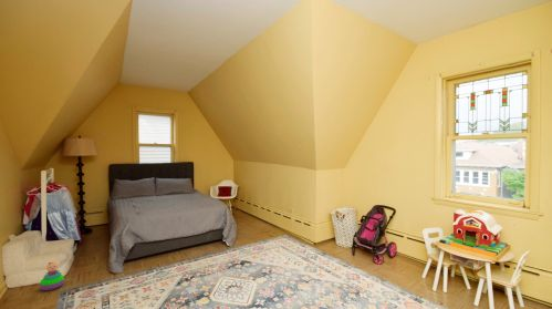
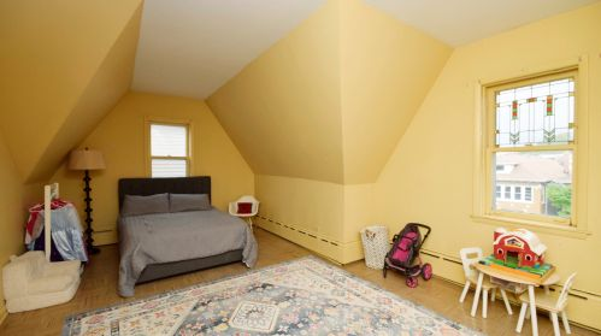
- stacking toy [39,260,65,291]
